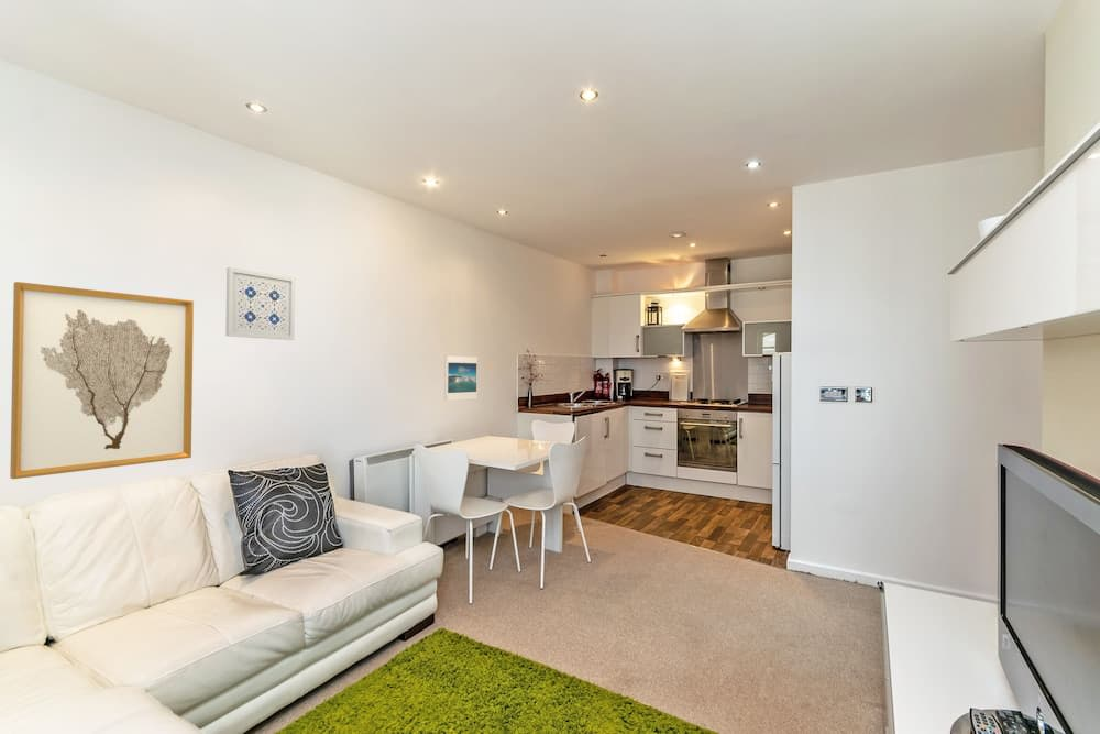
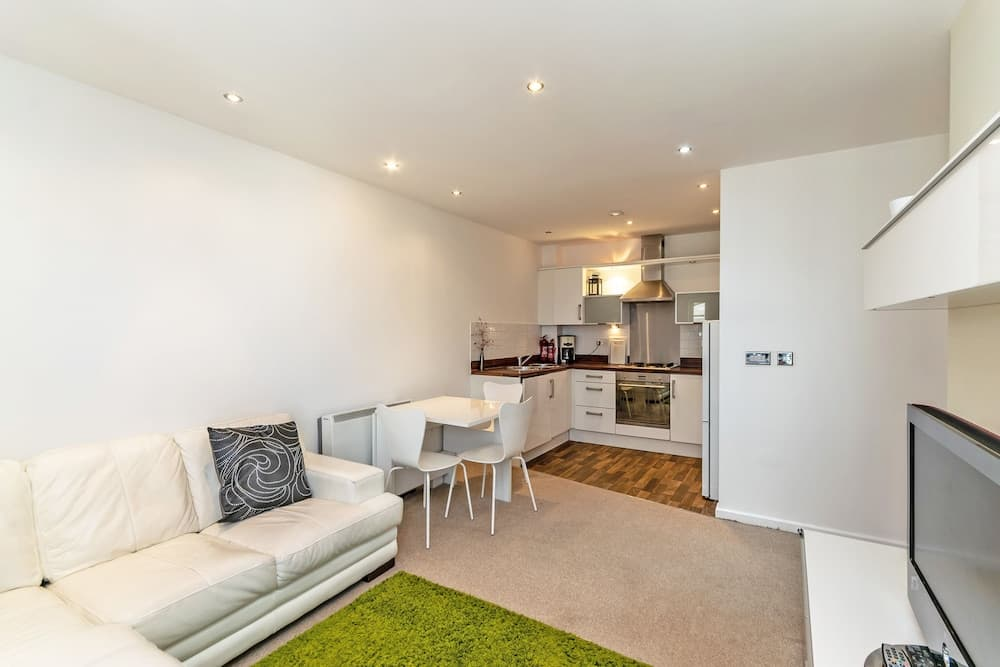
- wall art [9,281,195,480]
- wall art [224,266,296,341]
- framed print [443,354,479,402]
